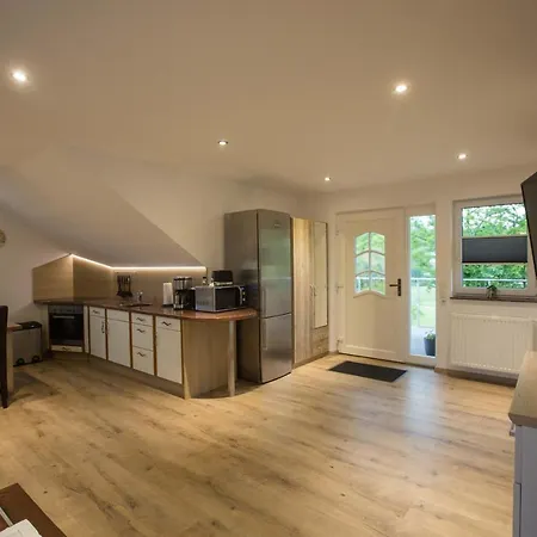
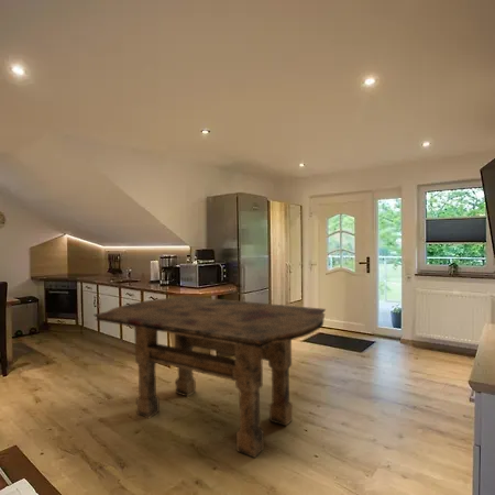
+ dining table [94,295,327,459]
